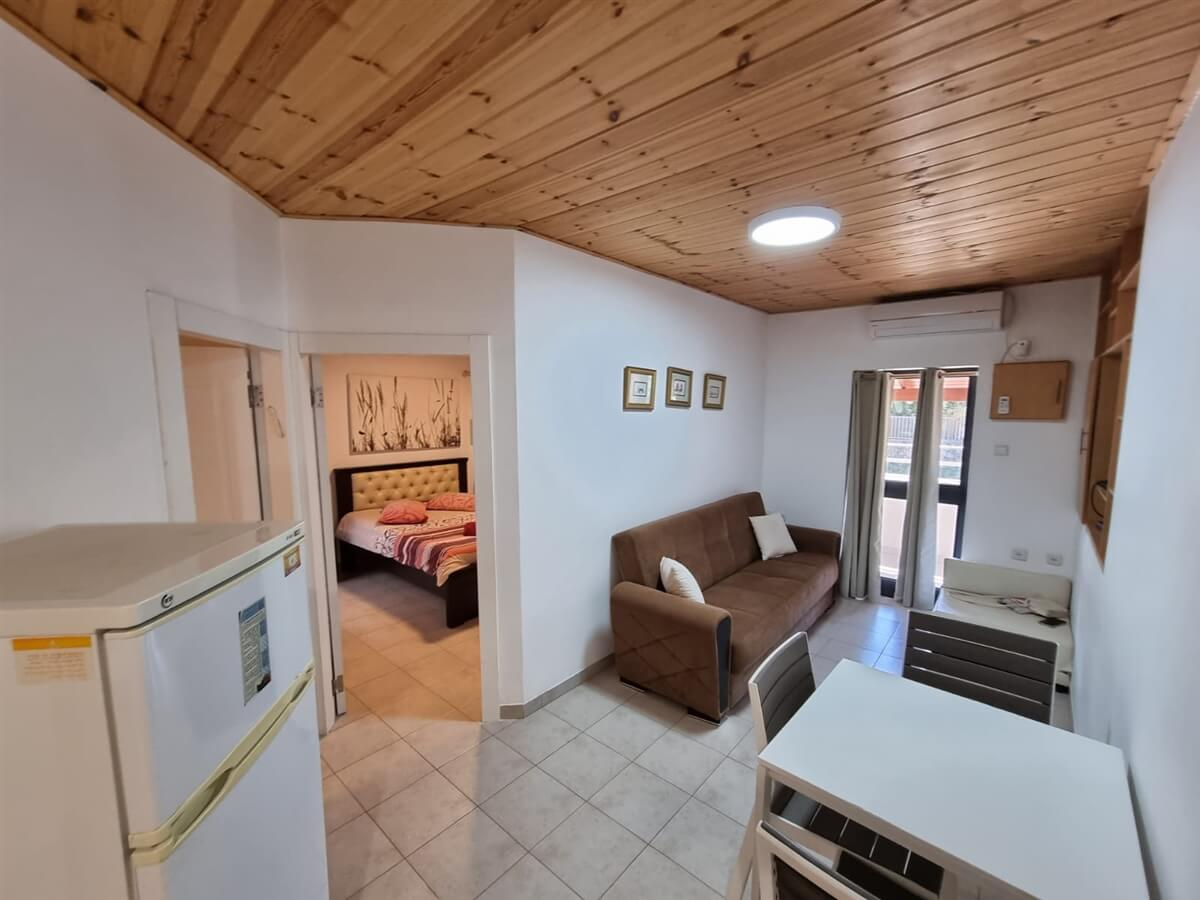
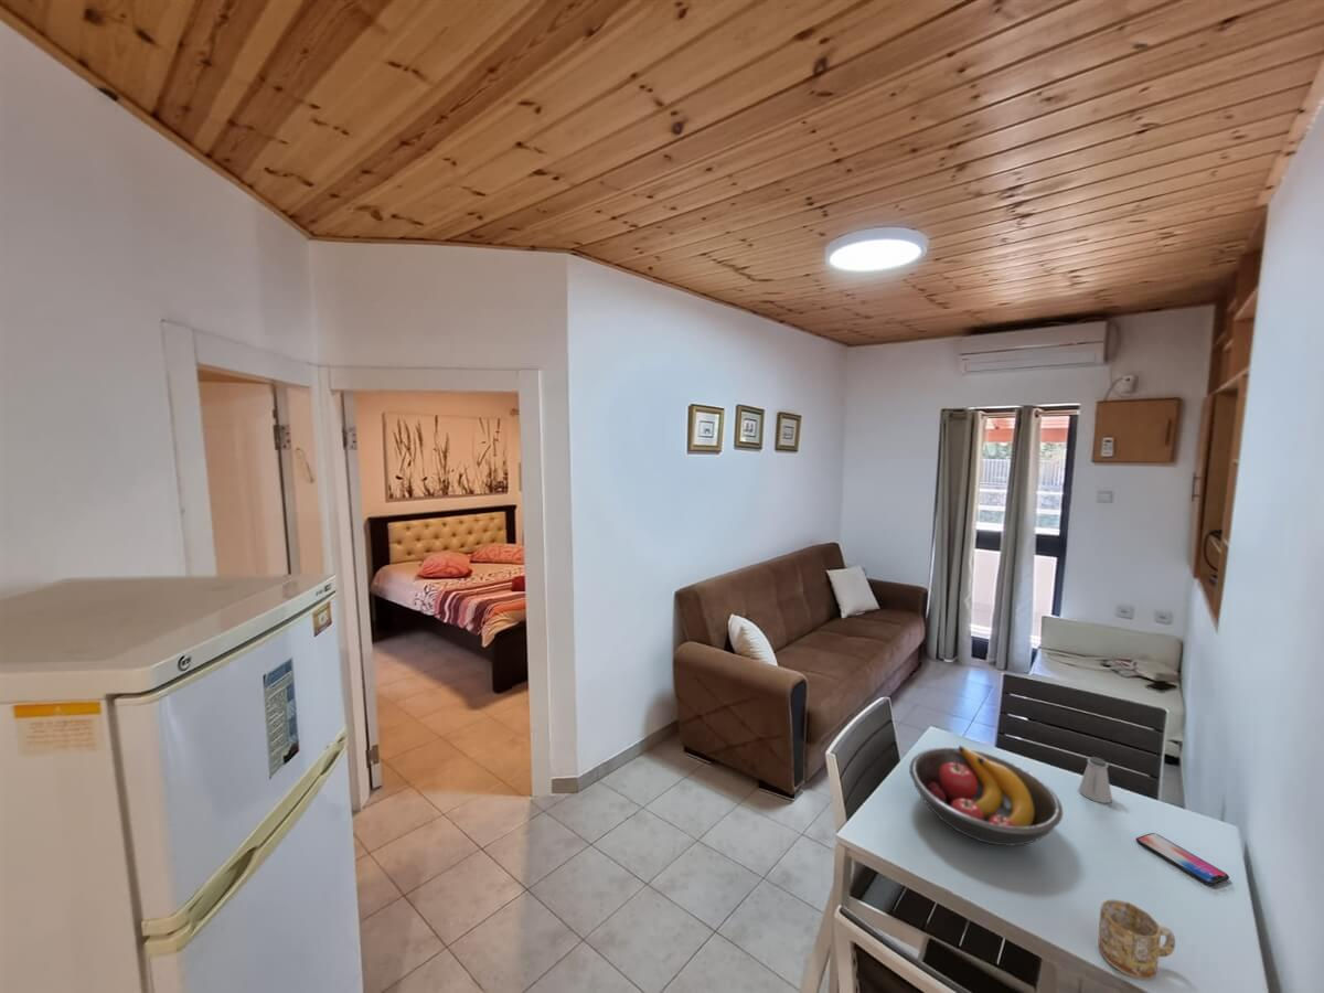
+ smartphone [1135,832,1230,886]
+ fruit bowl [908,745,1064,847]
+ saltshaker [1078,756,1113,804]
+ mug [1098,898,1176,981]
